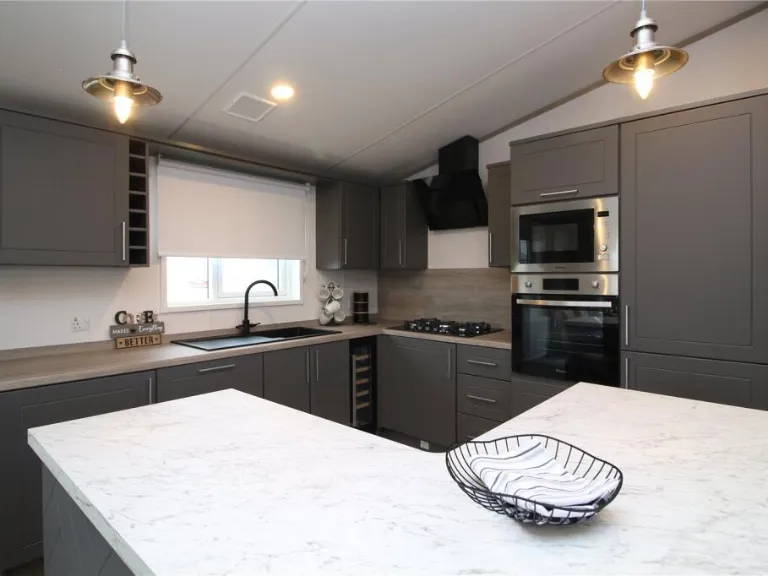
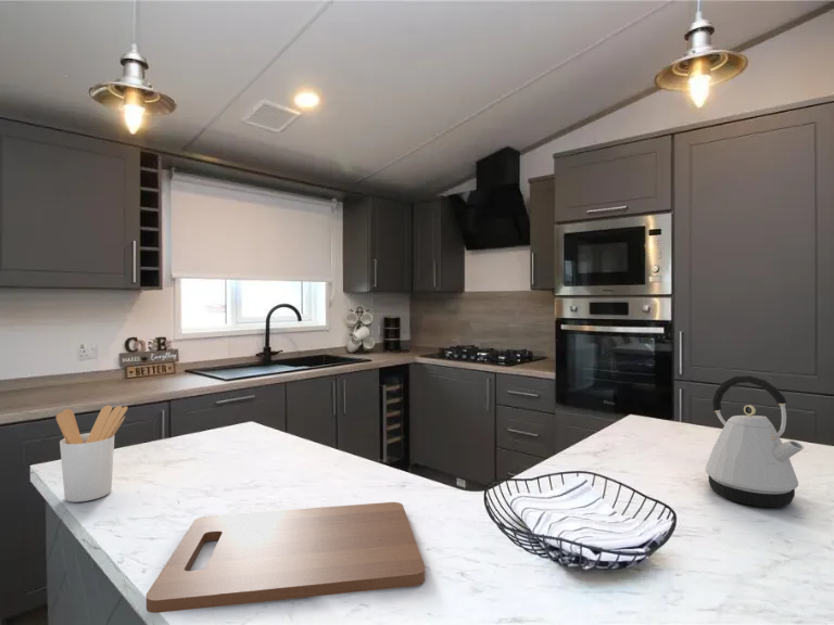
+ utensil holder [55,405,128,503]
+ cutting board [146,501,426,614]
+ kettle [705,374,805,508]
